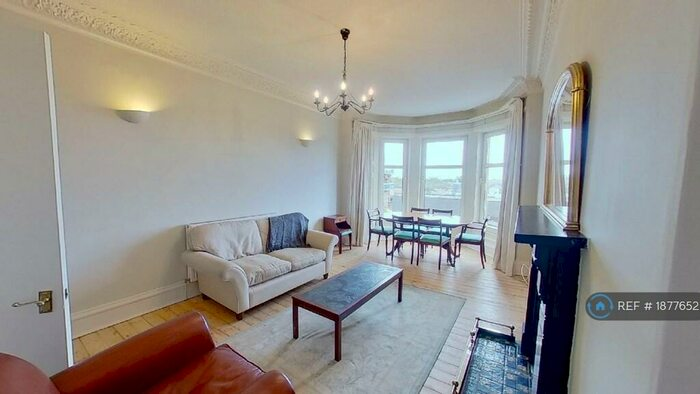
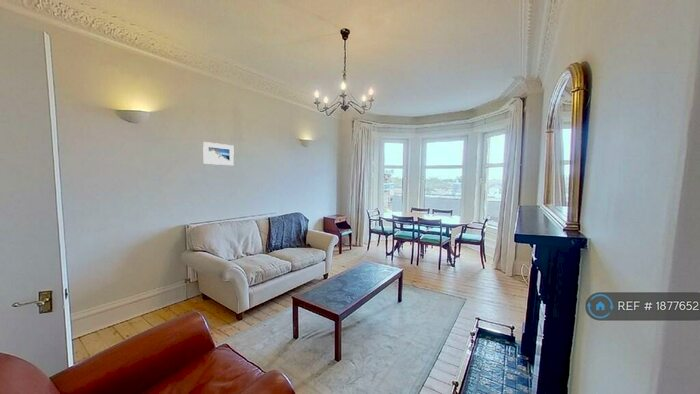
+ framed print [202,141,235,166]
